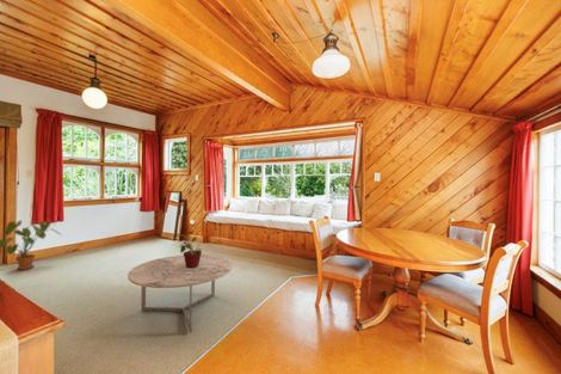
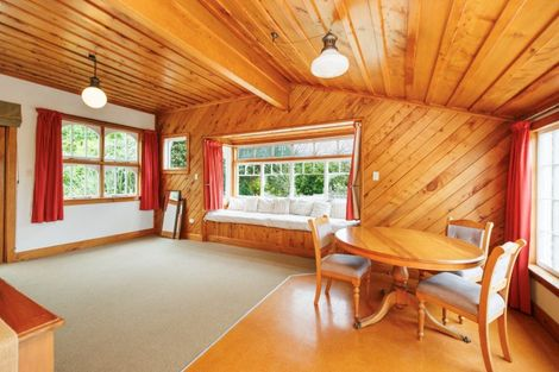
- potted plant [175,229,205,268]
- house plant [0,220,62,271]
- coffee table [127,253,234,333]
